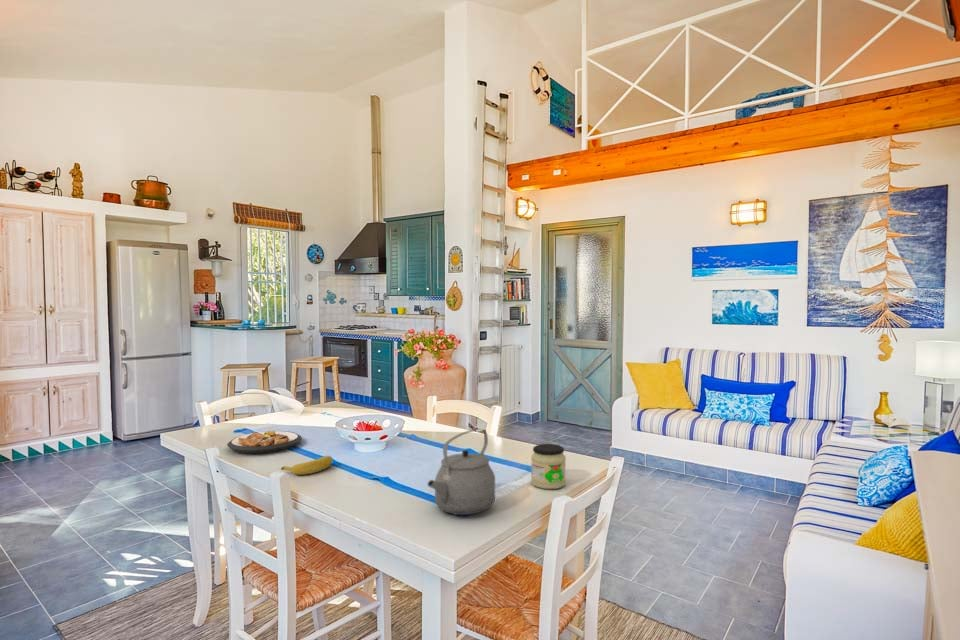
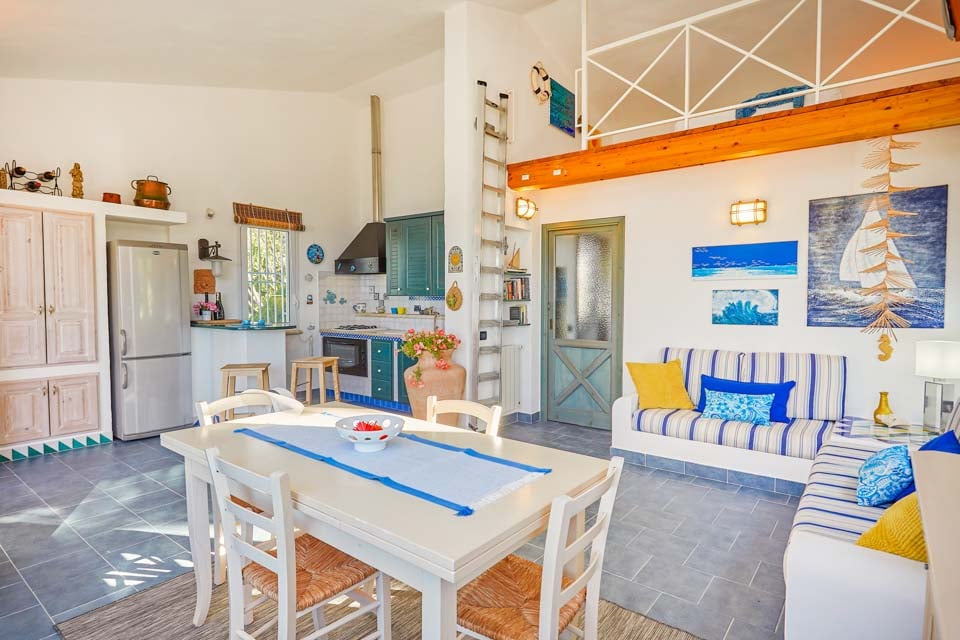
- tea kettle [426,428,496,516]
- jar [530,443,567,490]
- plate [226,430,303,454]
- banana [280,455,334,476]
